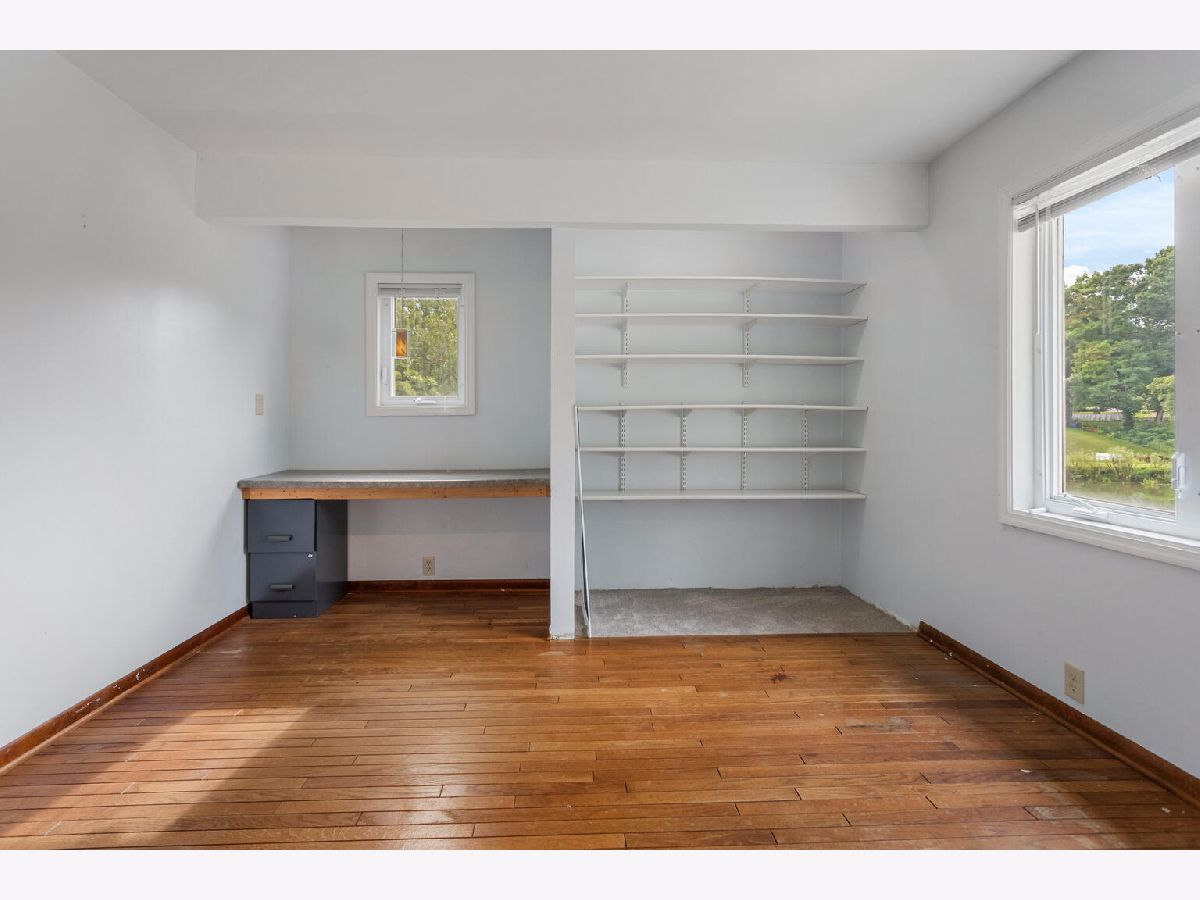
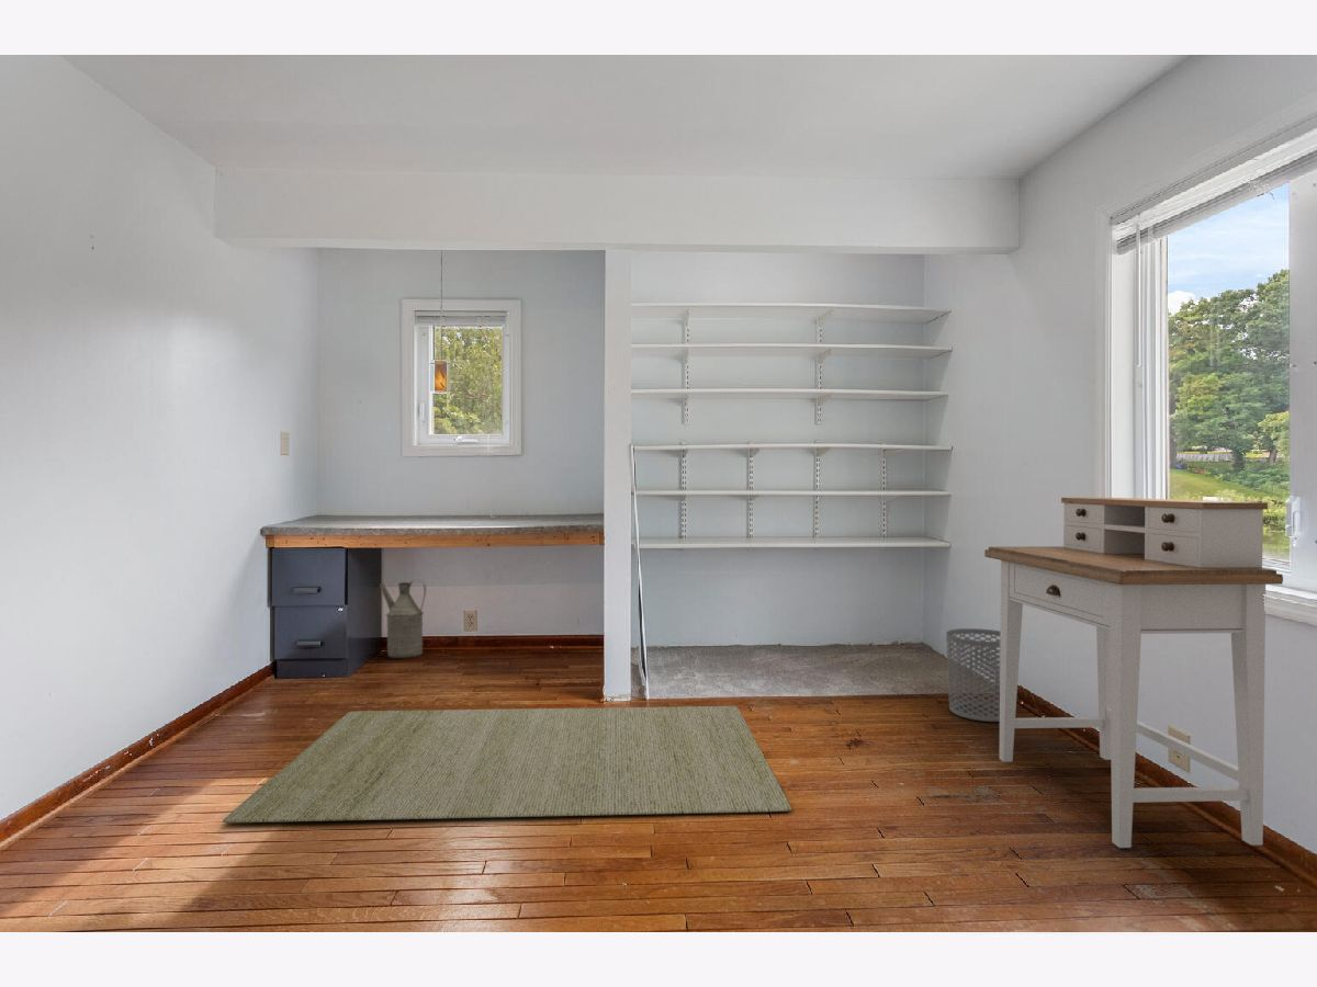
+ rug [222,705,792,824]
+ desk [983,497,1284,849]
+ watering can [379,578,427,659]
+ waste bin [945,627,1001,723]
